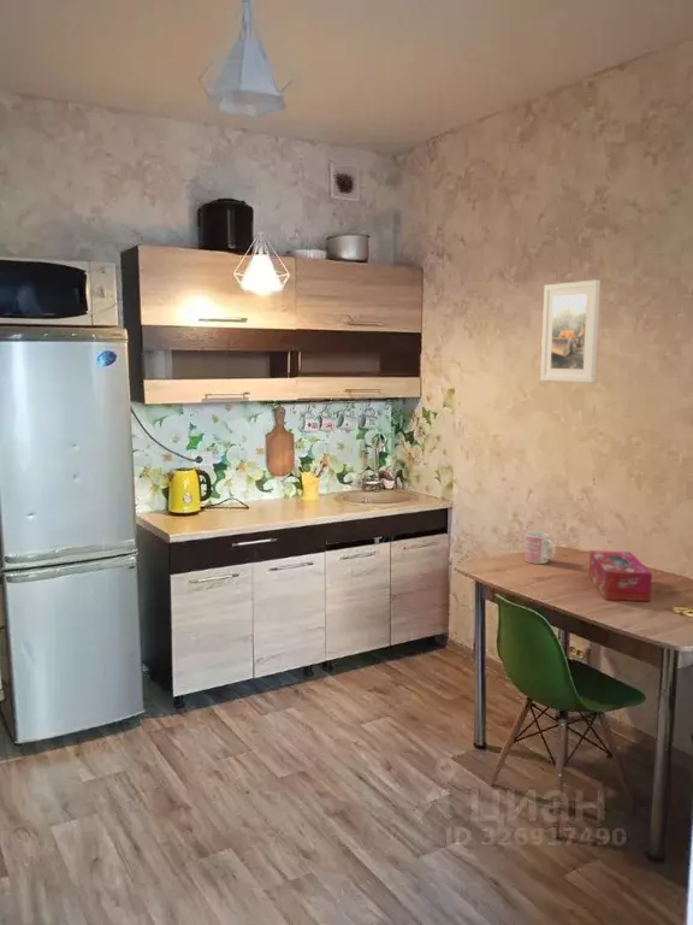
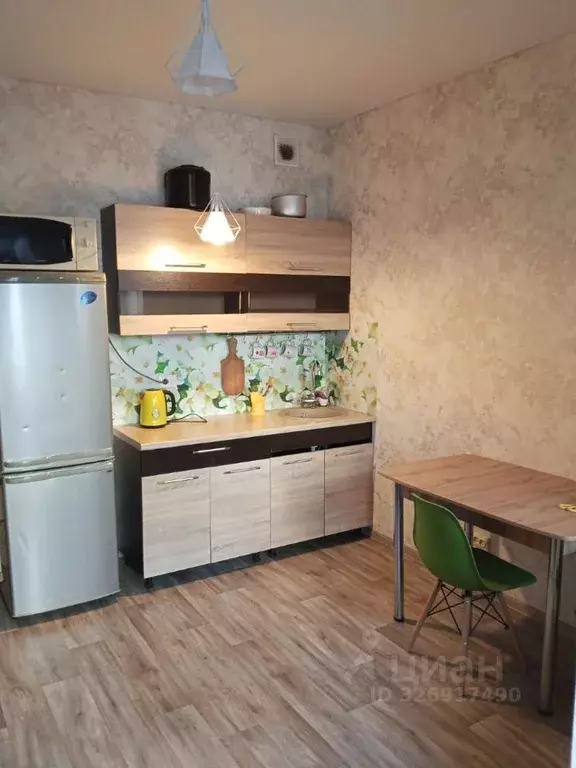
- tissue box [587,549,653,602]
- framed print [539,278,602,384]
- mug [523,531,557,565]
